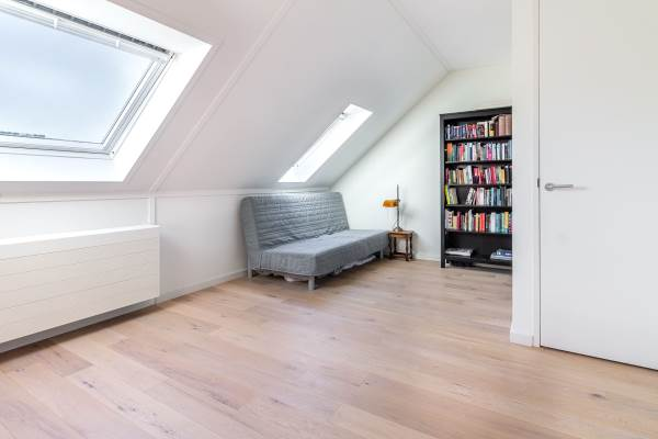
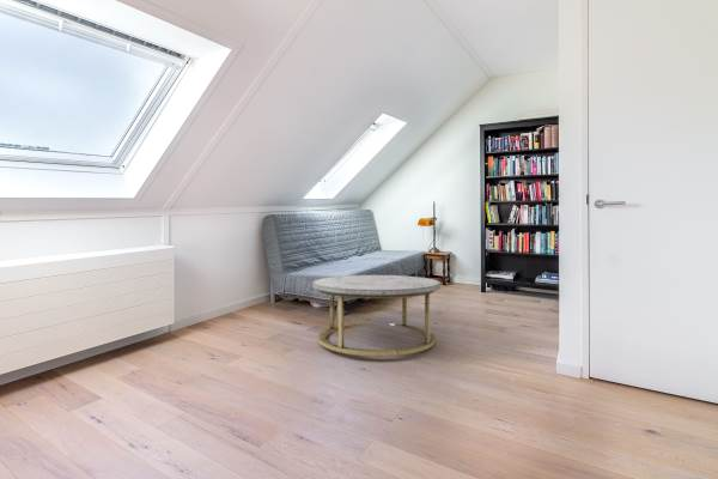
+ coffee table [311,274,442,358]
